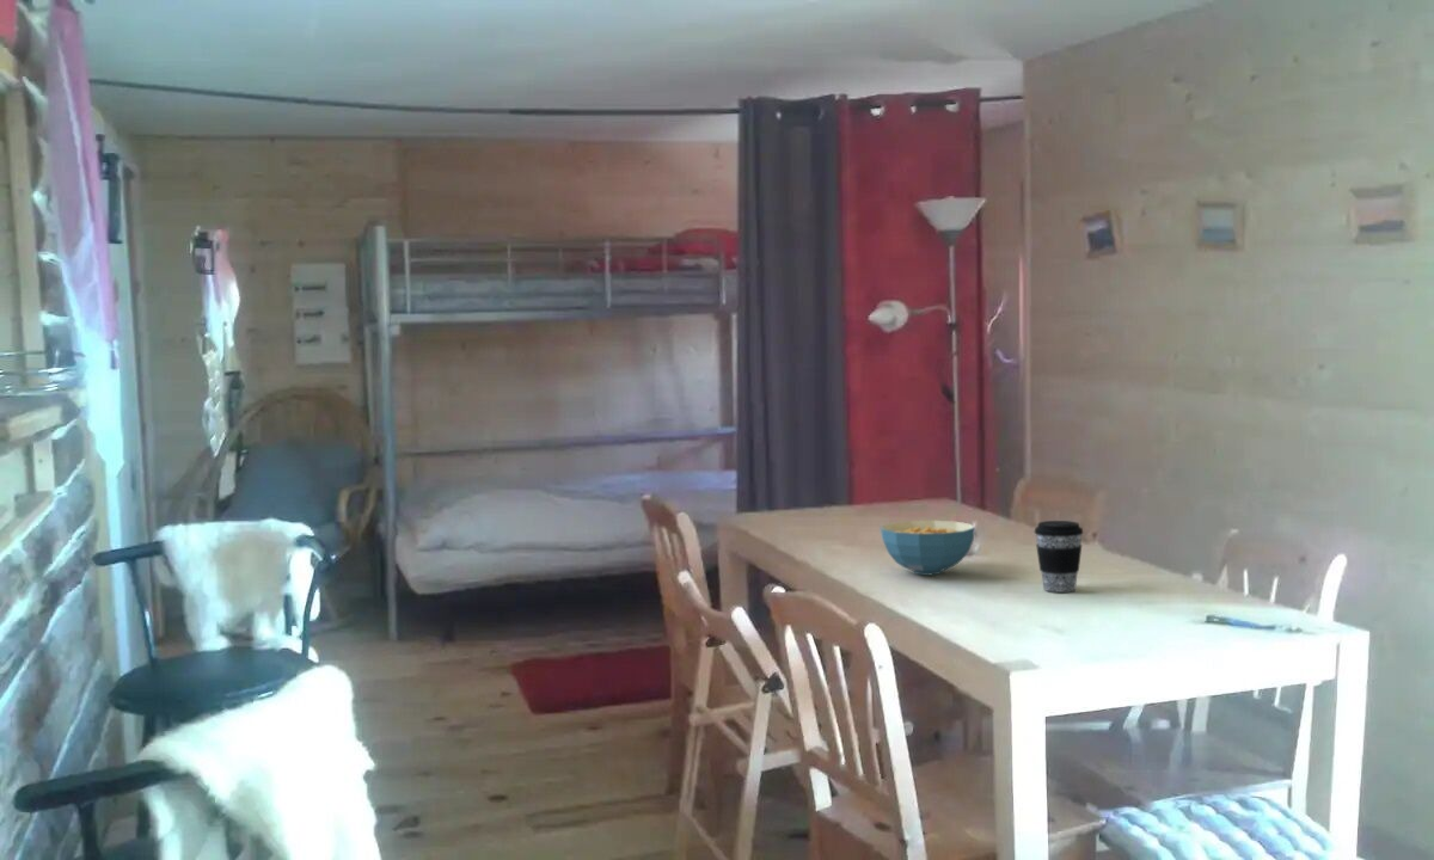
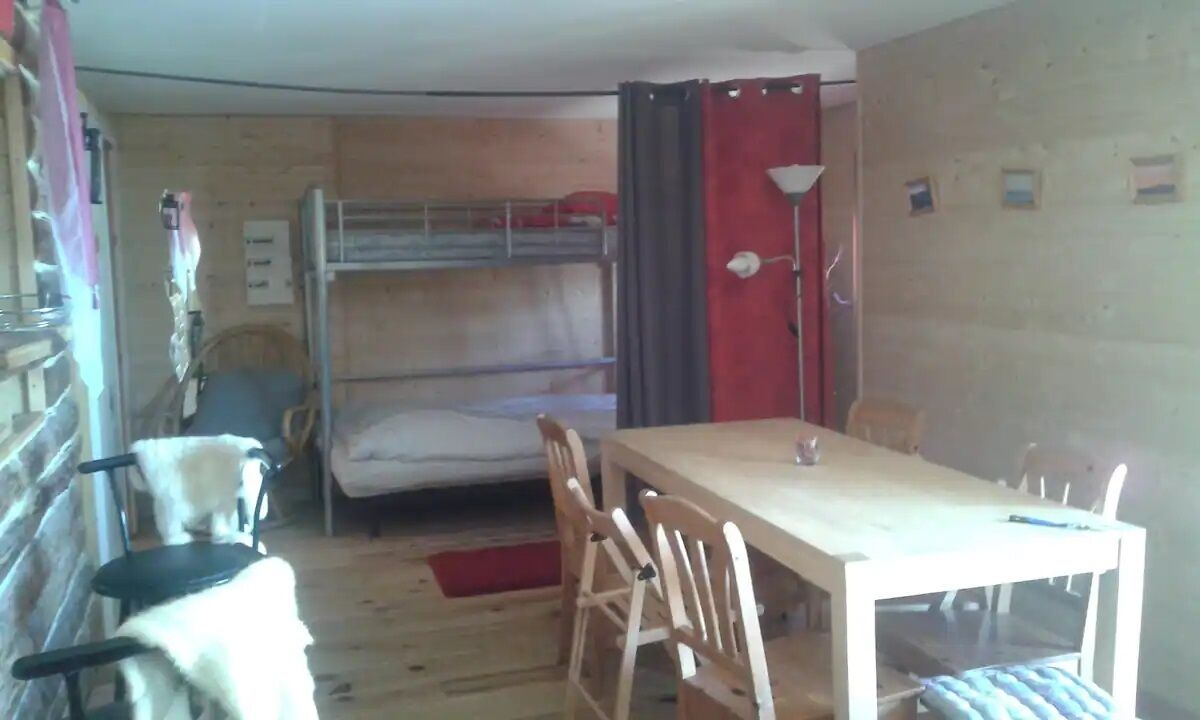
- coffee cup [1034,520,1084,594]
- cereal bowl [880,520,976,576]
